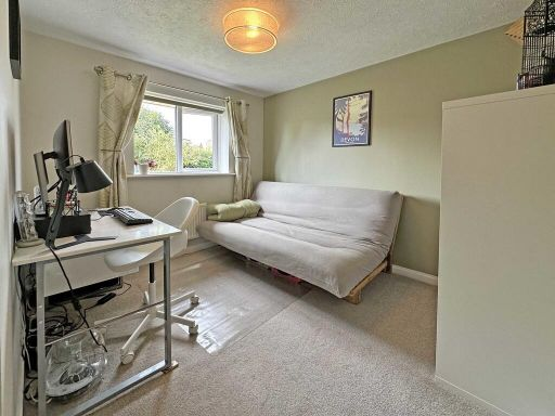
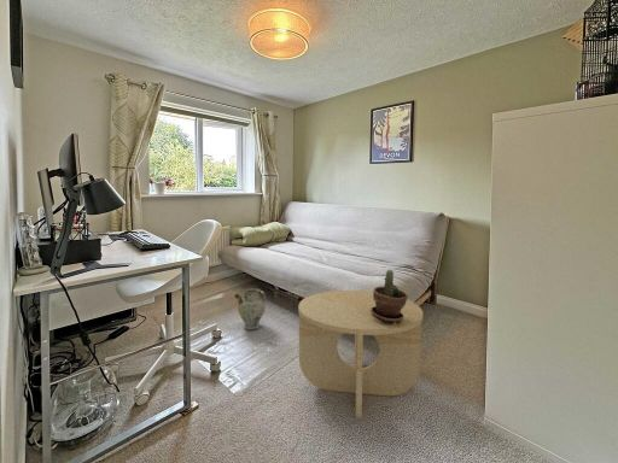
+ ceramic jug [234,287,267,330]
+ side table [297,289,424,420]
+ potted plant [371,269,409,324]
